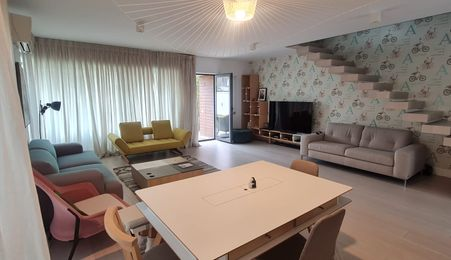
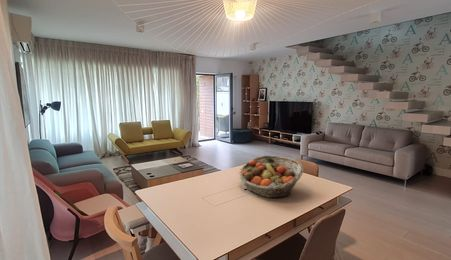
+ fruit basket [238,155,305,199]
